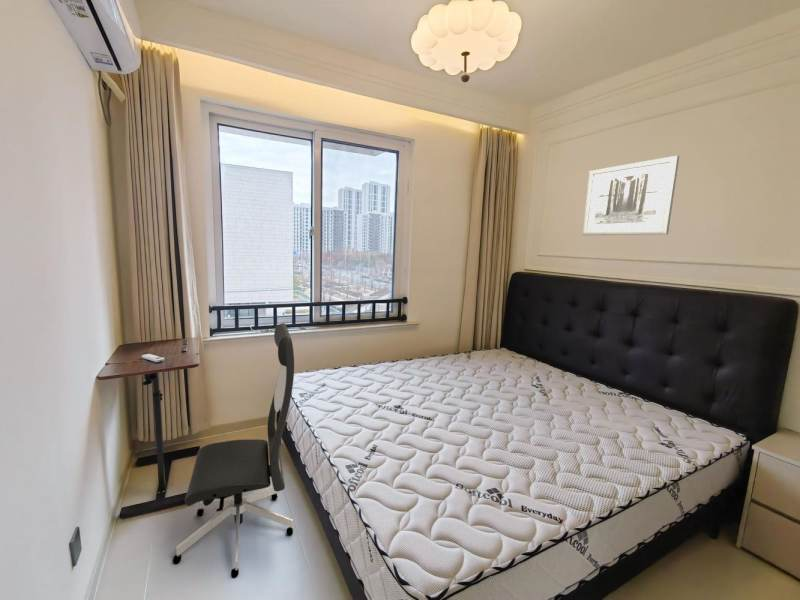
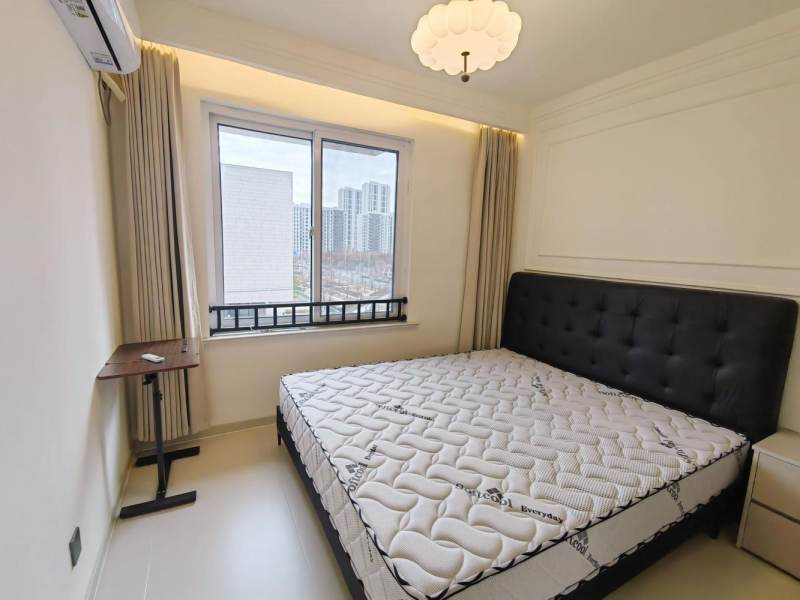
- wall art [581,155,680,236]
- office chair [172,322,295,579]
